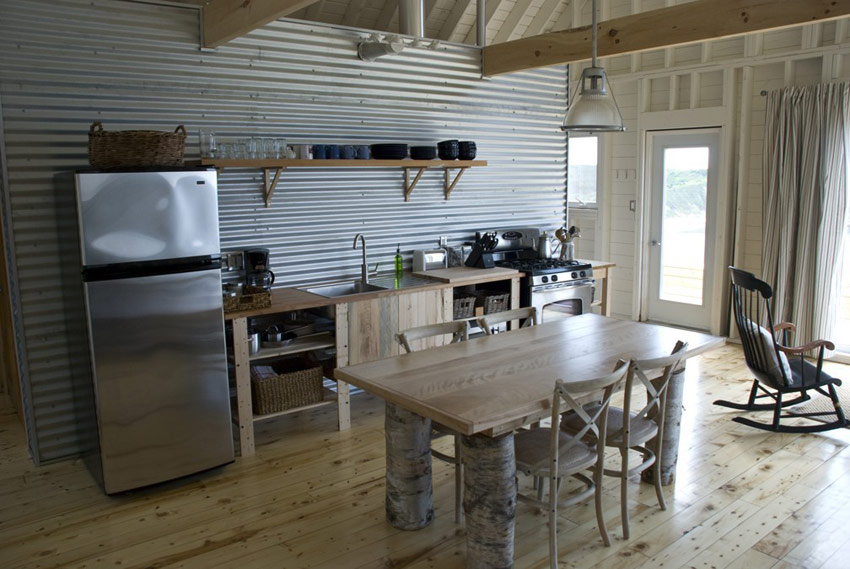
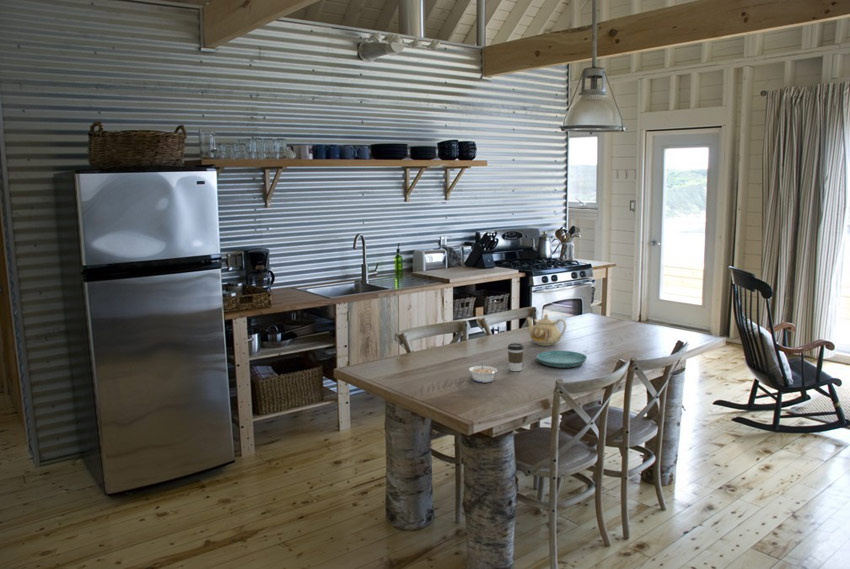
+ saucer [536,350,588,369]
+ teapot [525,313,567,347]
+ legume [468,361,499,384]
+ coffee cup [507,342,525,372]
